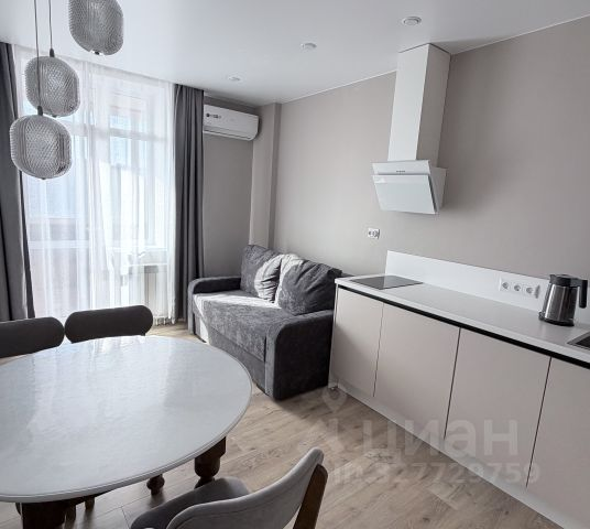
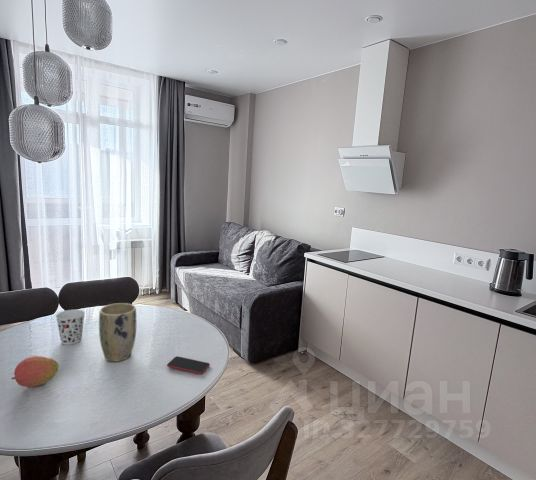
+ smartphone [166,355,211,375]
+ fruit [11,355,60,388]
+ plant pot [98,302,137,363]
+ cup [55,309,86,346]
